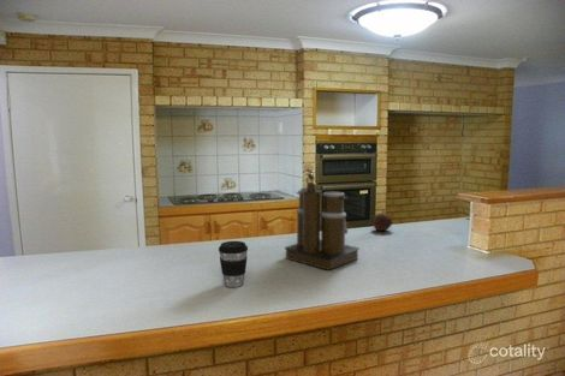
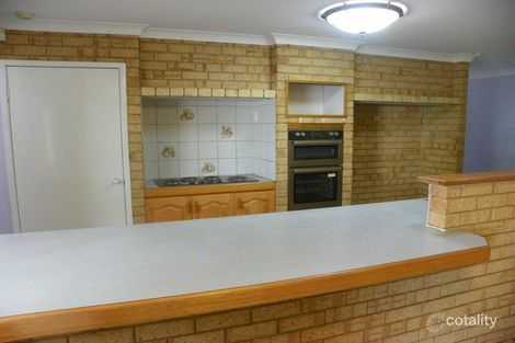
- fruit [371,209,393,232]
- coffee cup [218,240,249,288]
- coffee maker [284,167,361,270]
